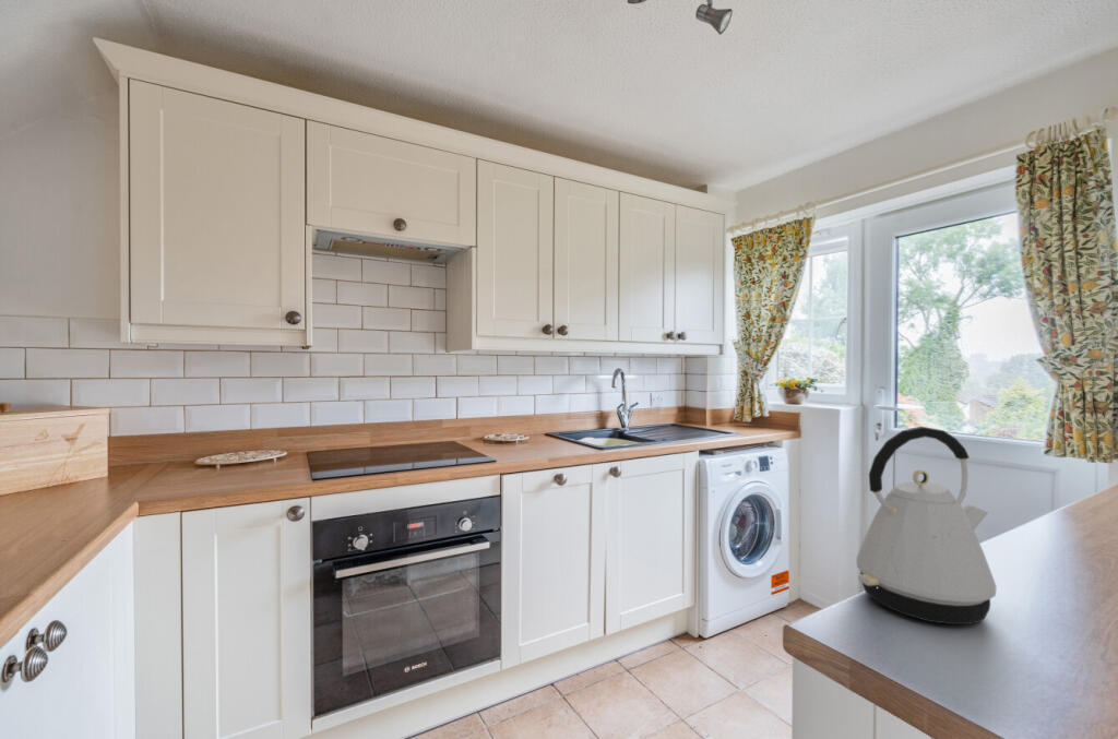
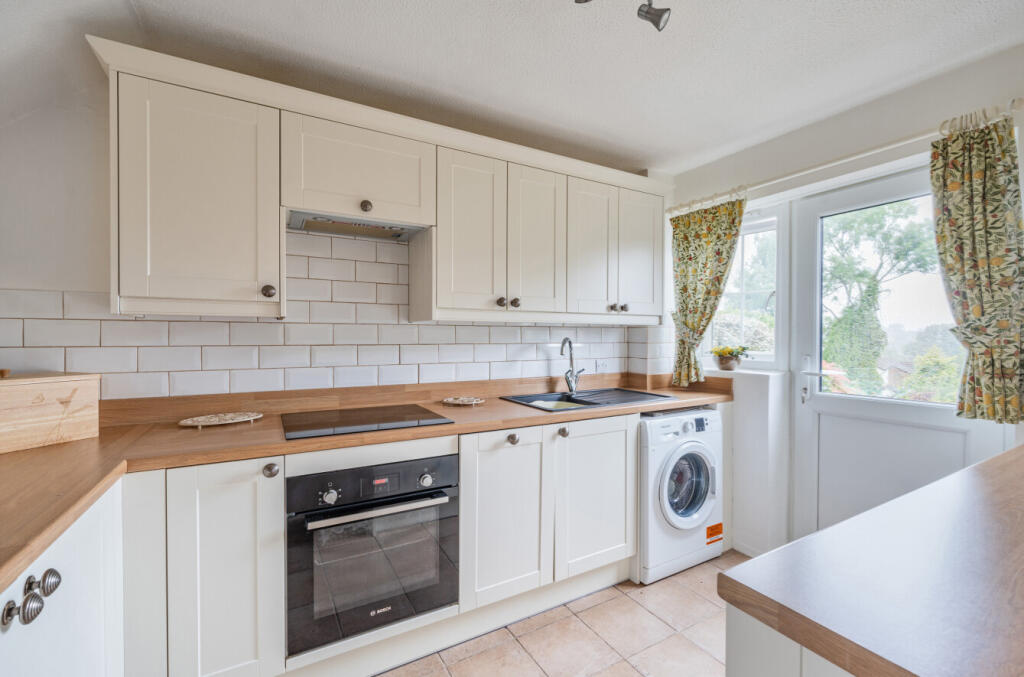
- kettle [855,426,997,625]
